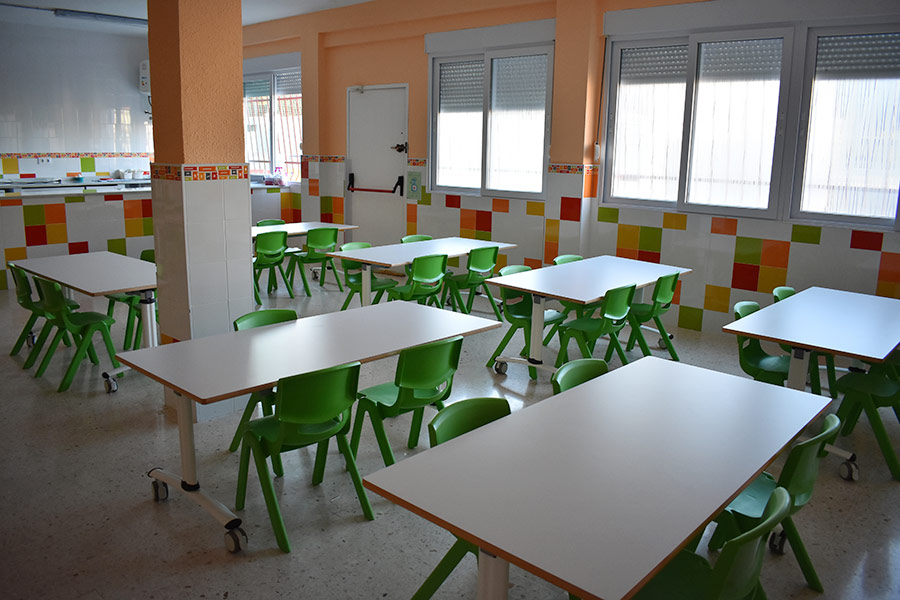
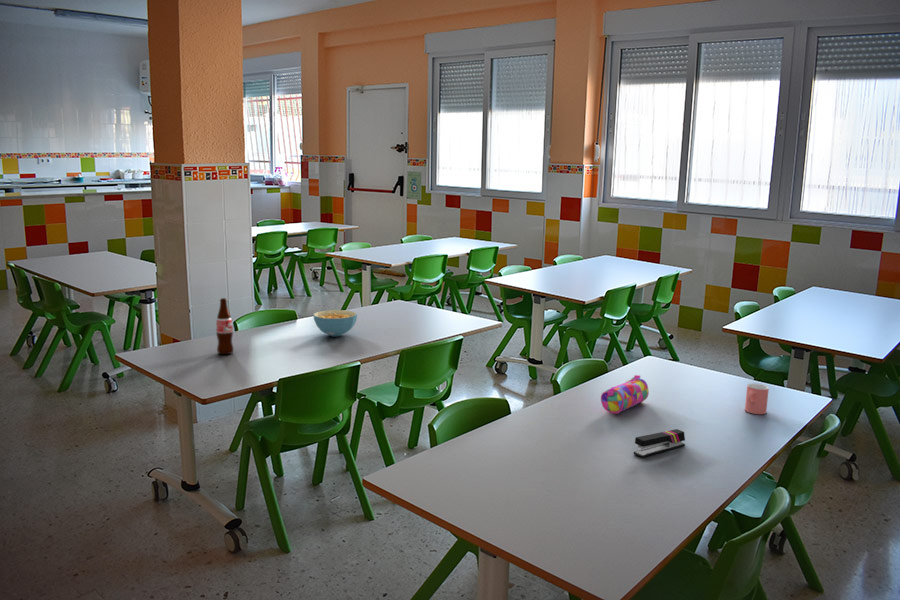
+ stapler [632,428,686,459]
+ bottle [215,297,235,355]
+ pencil case [600,374,650,415]
+ cereal bowl [312,309,358,337]
+ cup [744,382,770,415]
